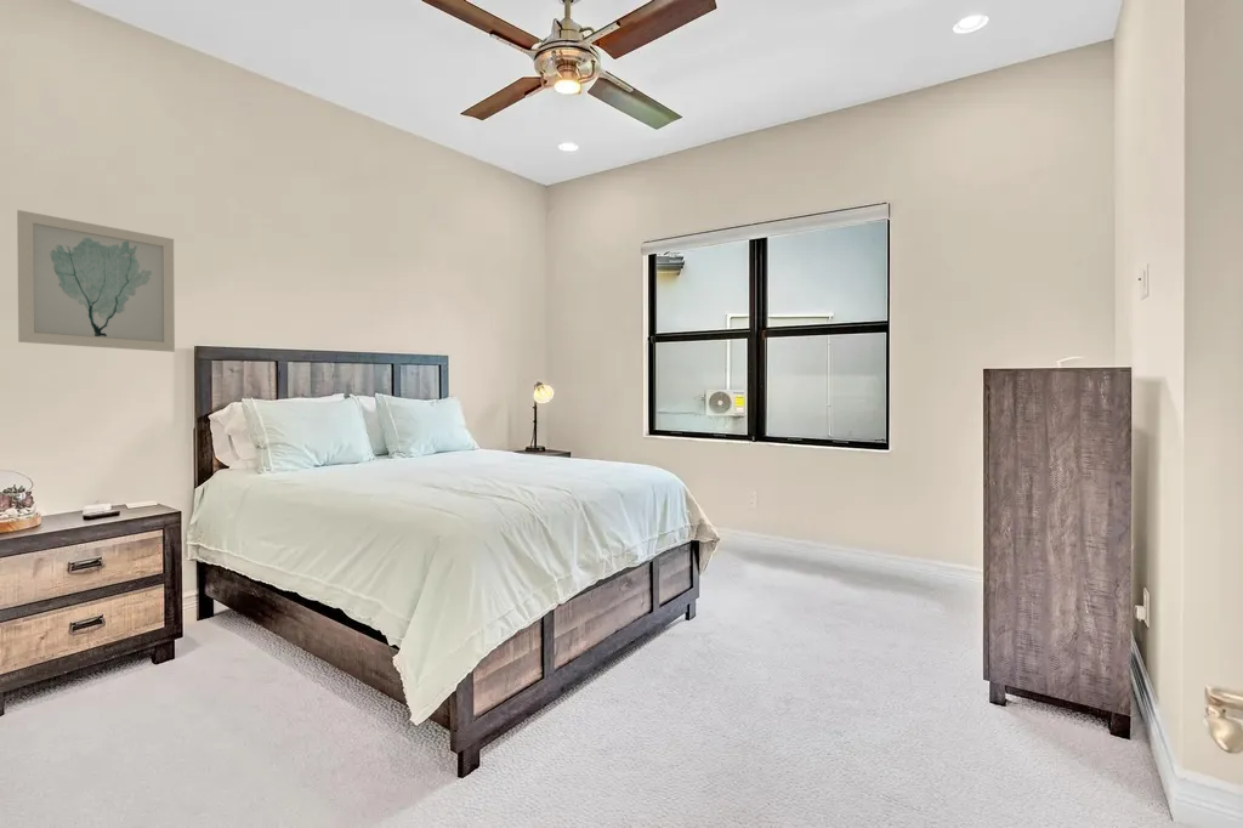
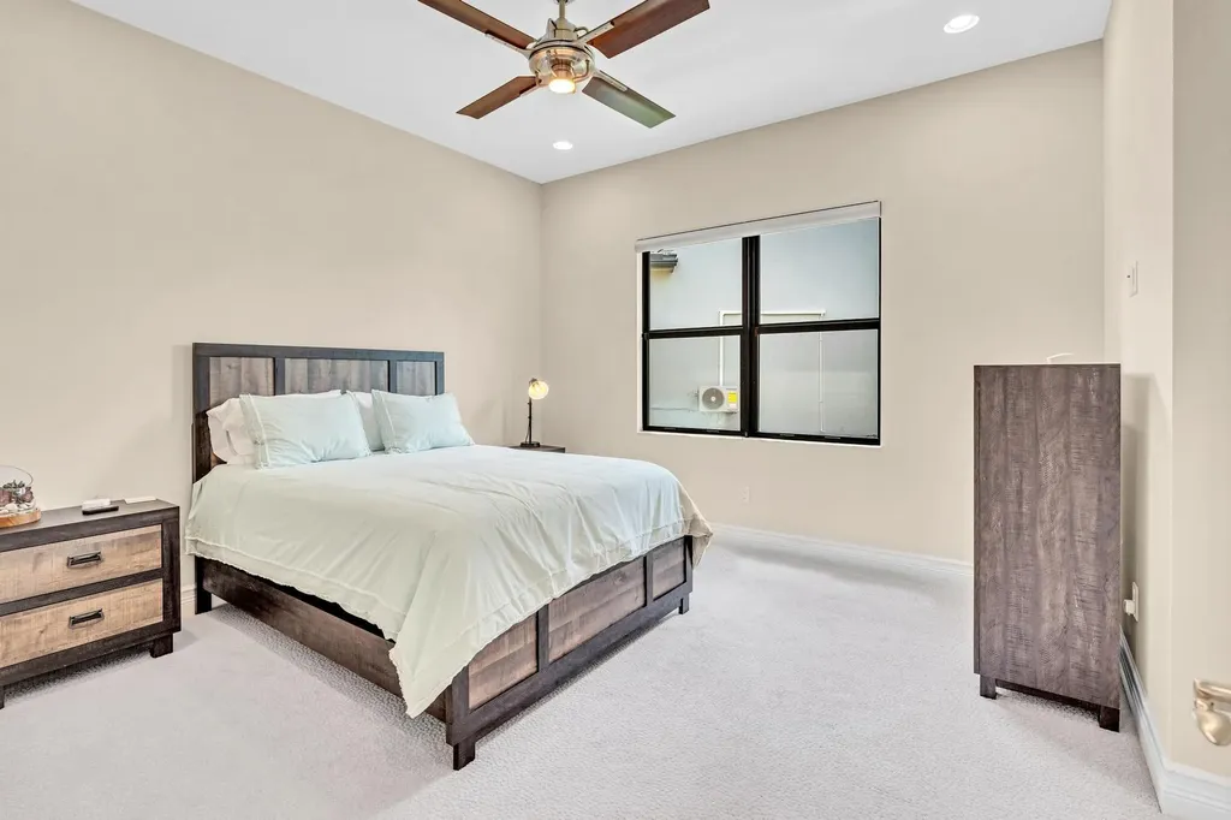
- wall art [16,209,176,353]
